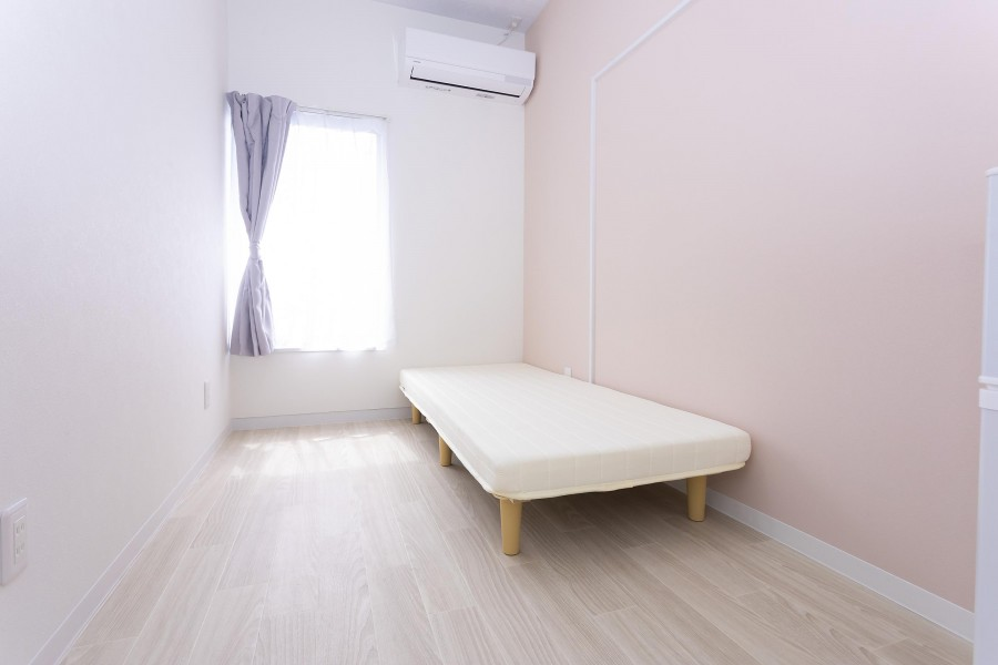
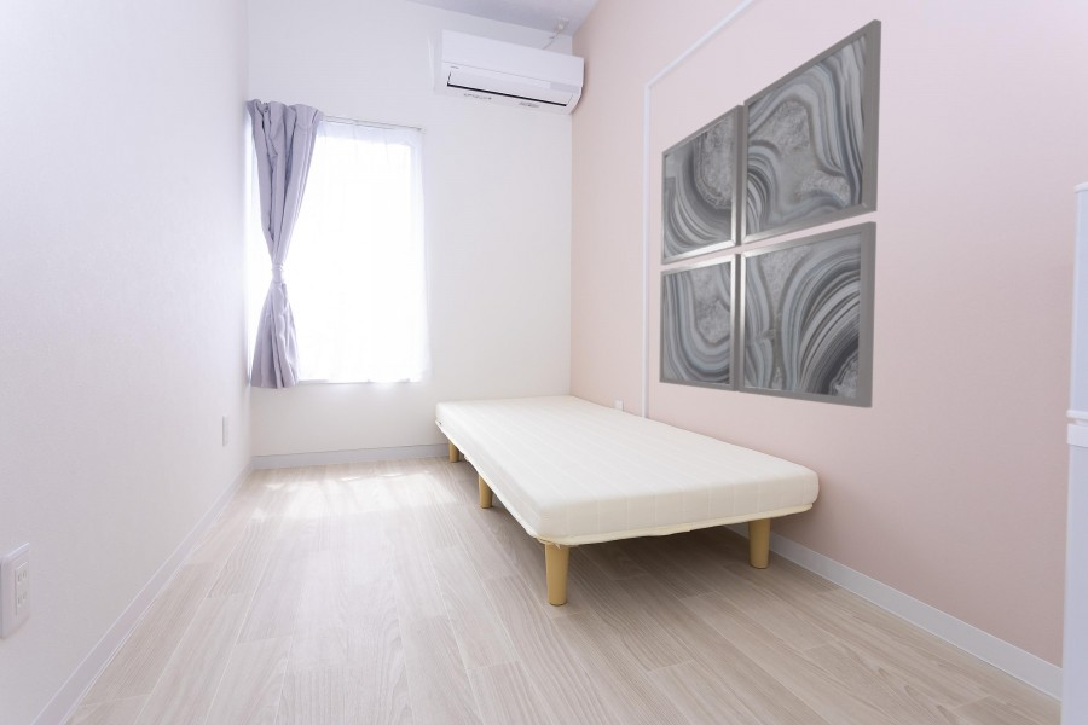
+ wall art [658,18,882,410]
